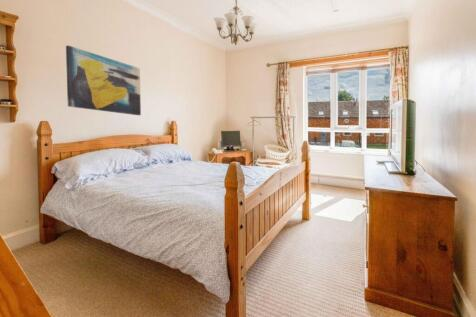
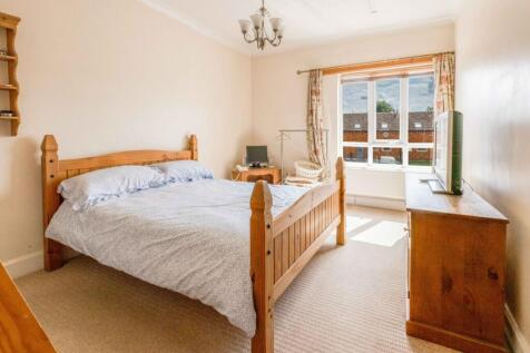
- wall art [65,44,142,116]
